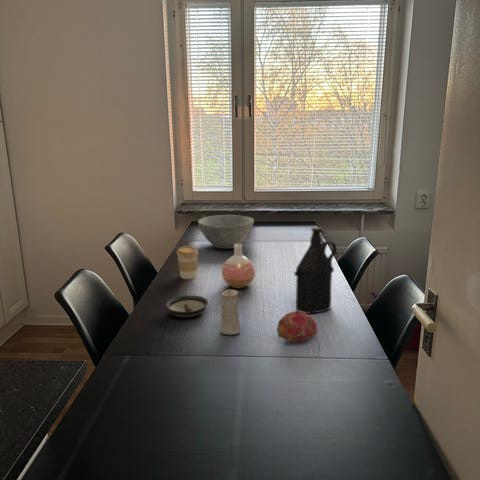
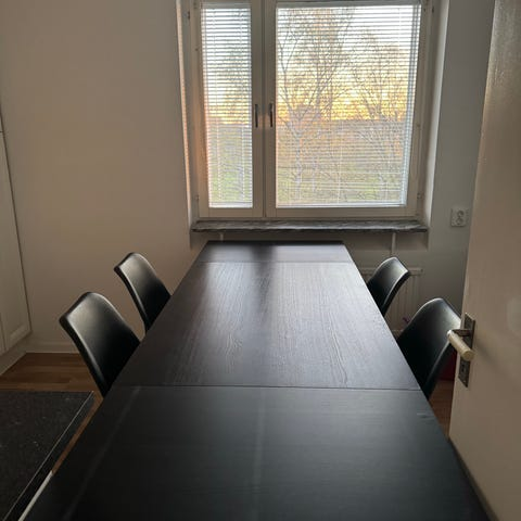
- fruit [276,310,318,343]
- coffee cup [176,245,199,280]
- vase [221,244,256,289]
- candle [219,288,241,336]
- bowl [197,214,255,250]
- saucer [165,294,209,318]
- bottle [293,226,338,314]
